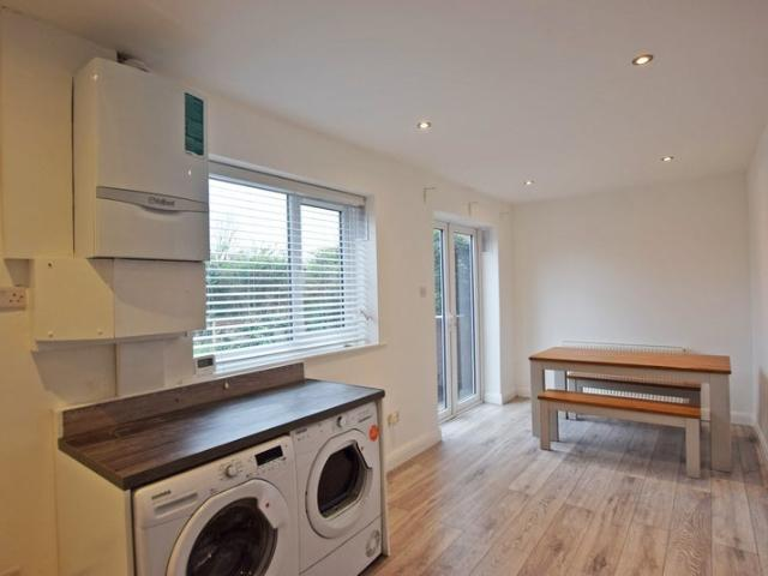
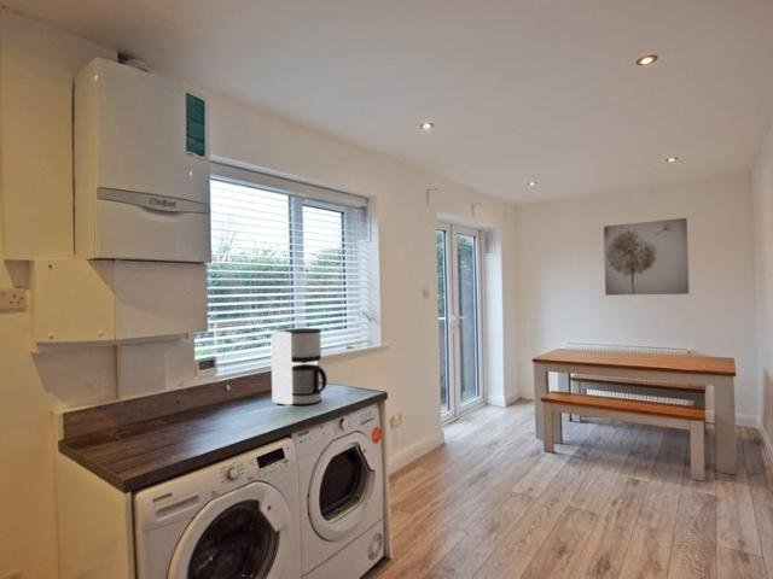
+ coffee maker [271,327,329,407]
+ wall art [603,217,690,297]
